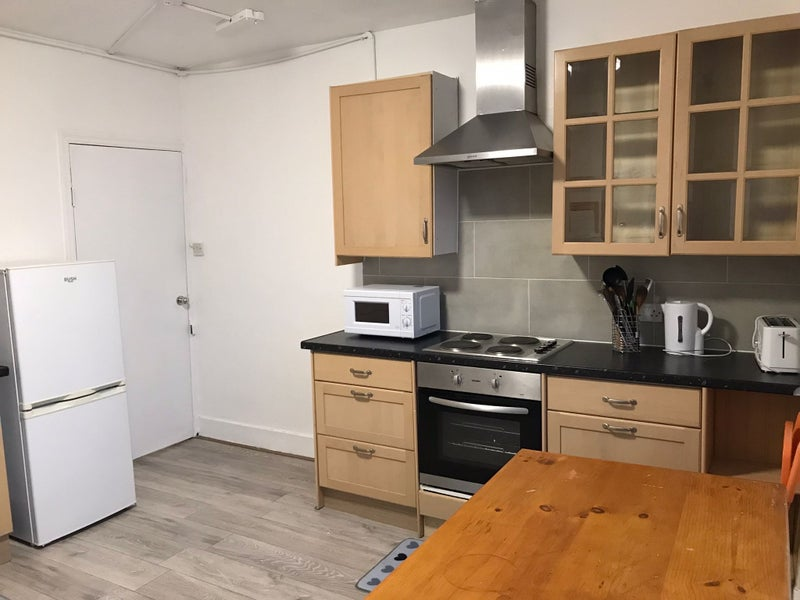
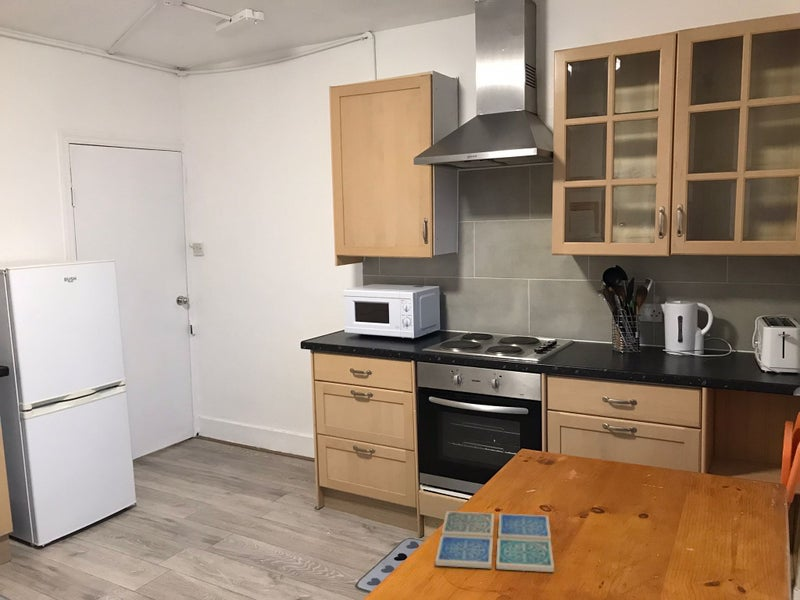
+ drink coaster [434,510,555,573]
